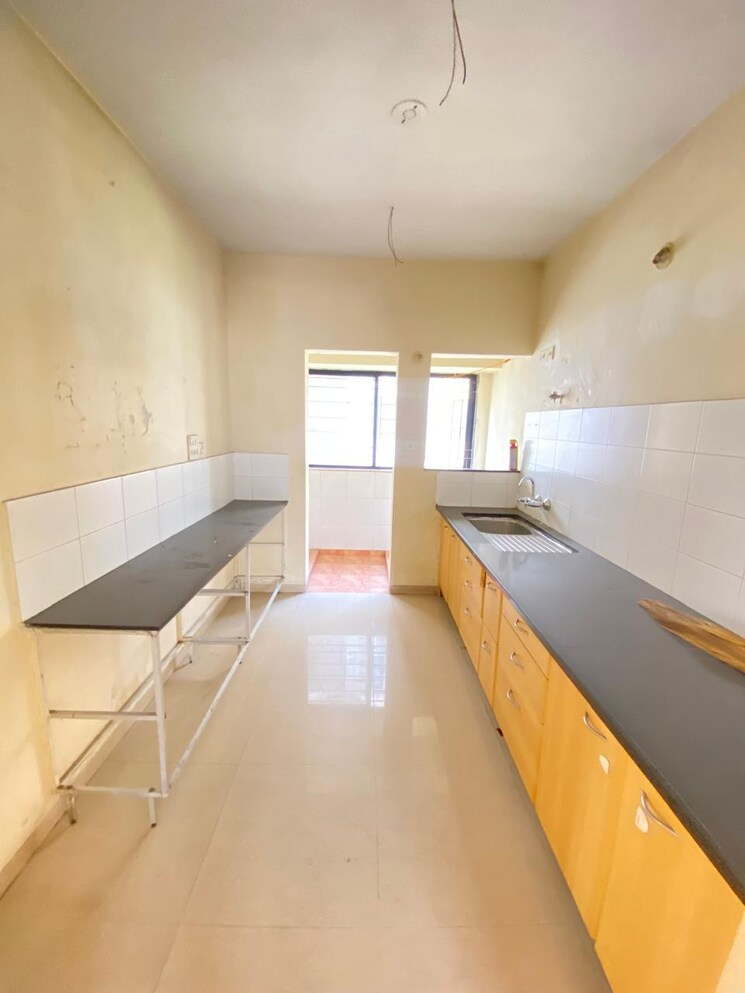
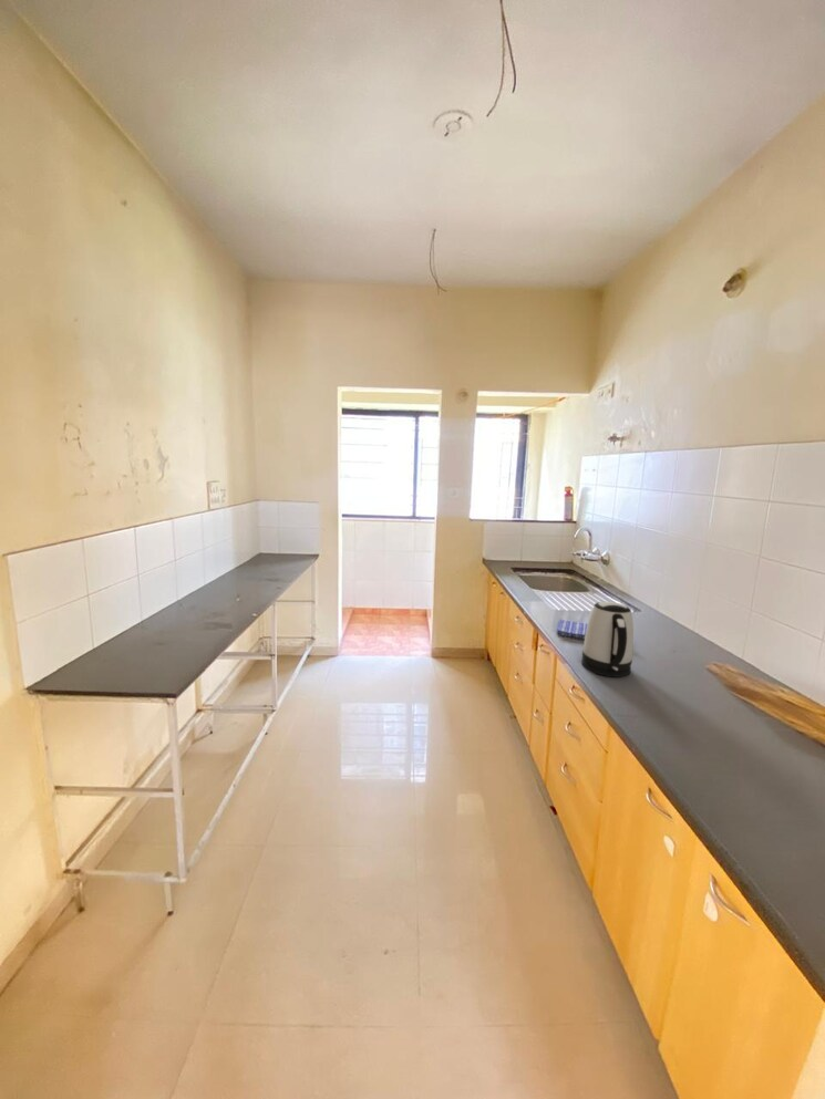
+ kettle [580,601,635,678]
+ dish towel [555,619,588,640]
